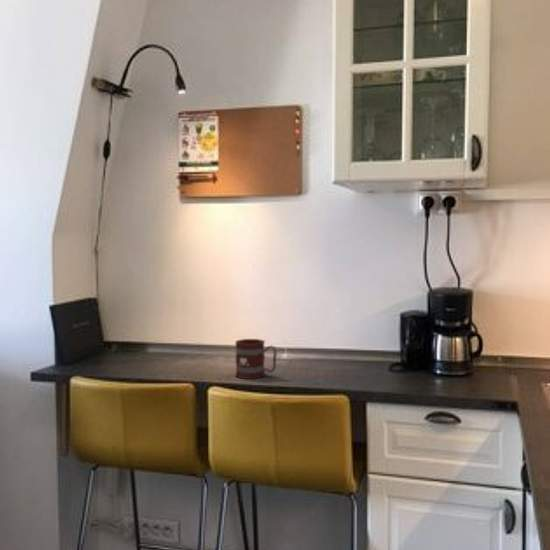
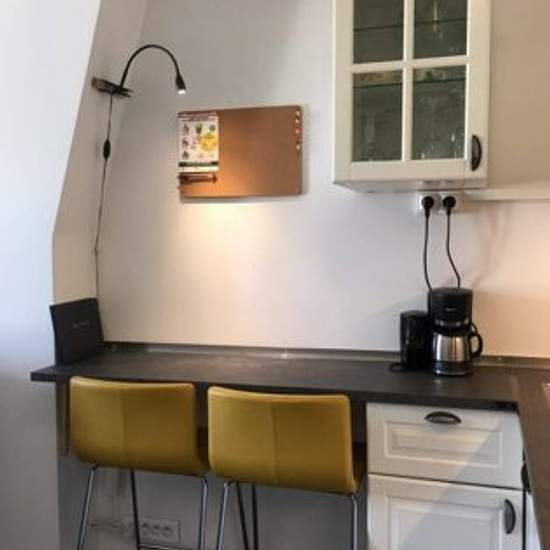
- mug [234,338,278,380]
